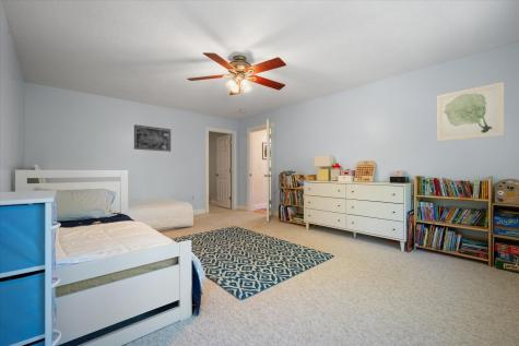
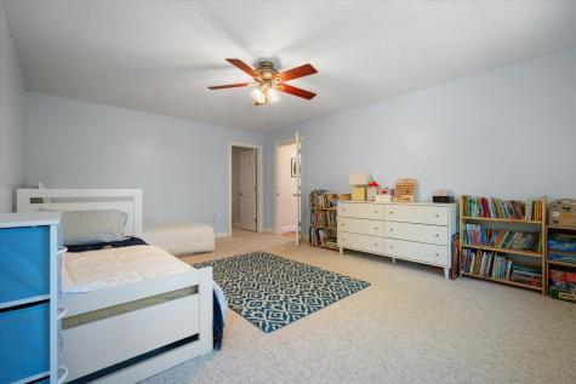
- wall art [133,123,172,153]
- wall art [436,81,505,143]
